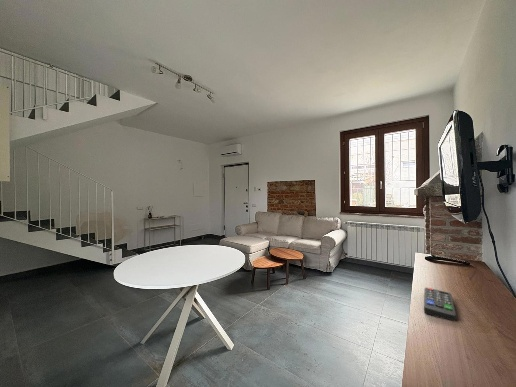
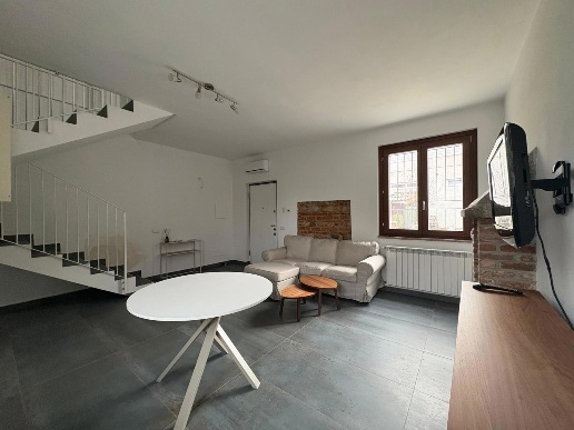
- remote control [423,287,457,322]
